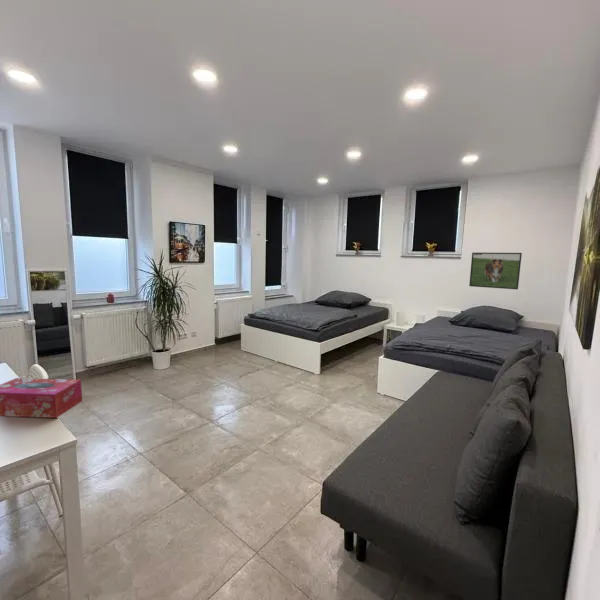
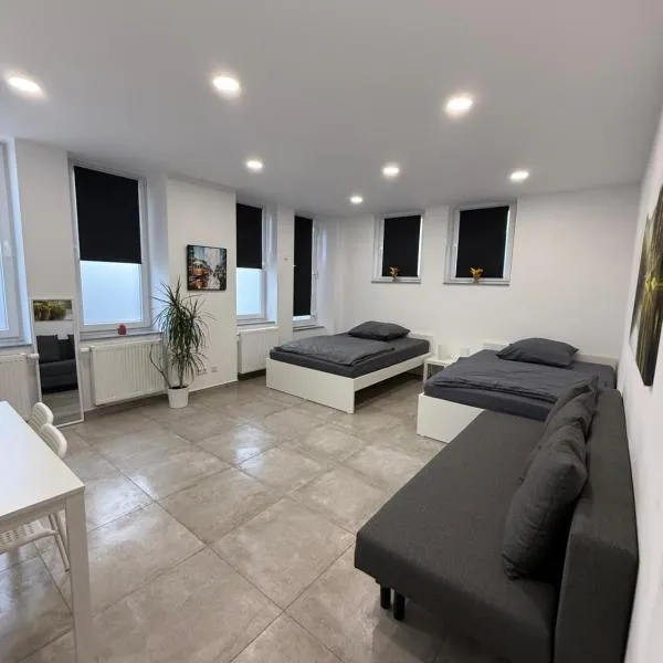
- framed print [468,251,523,290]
- tissue box [0,377,83,419]
